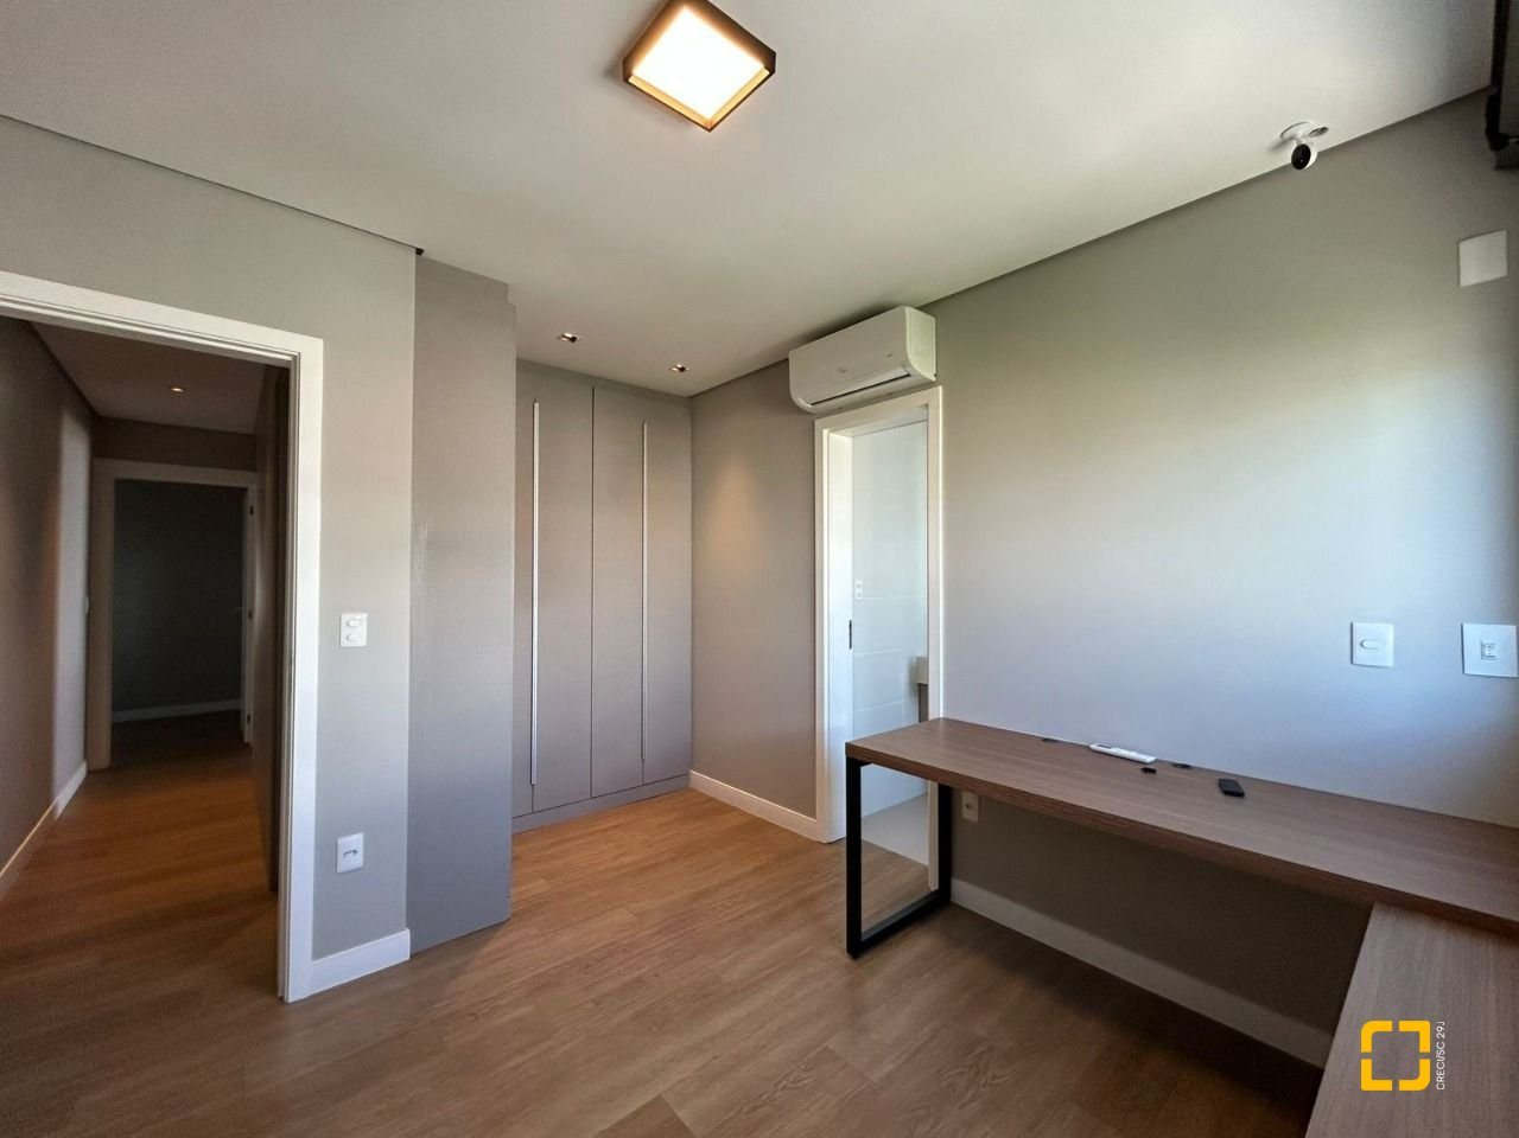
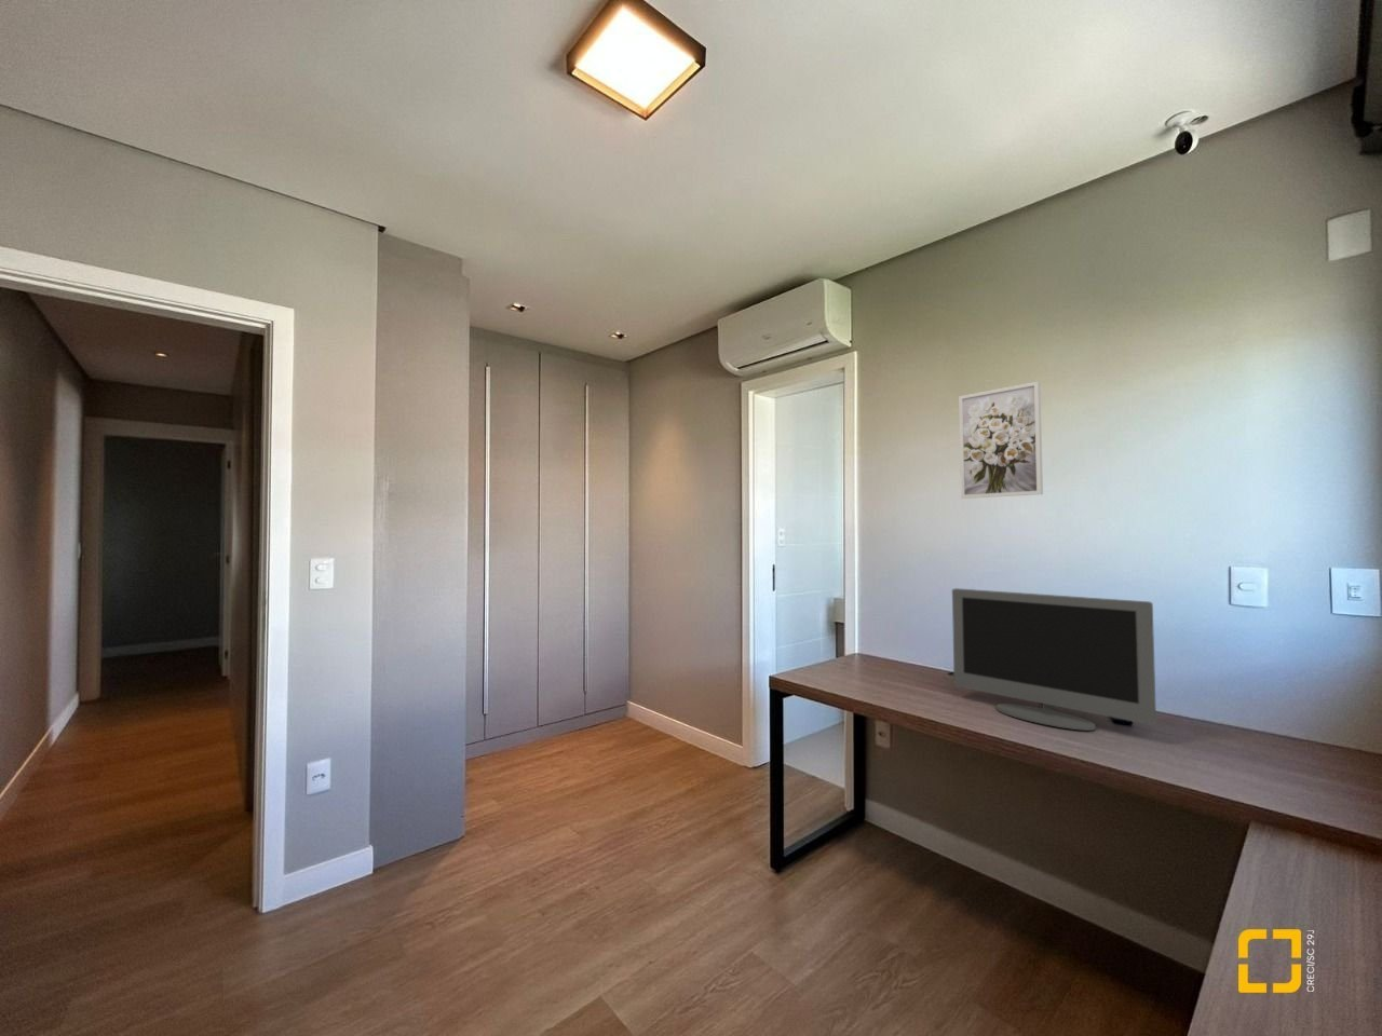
+ wall art [958,381,1044,499]
+ monitor [951,587,1158,731]
